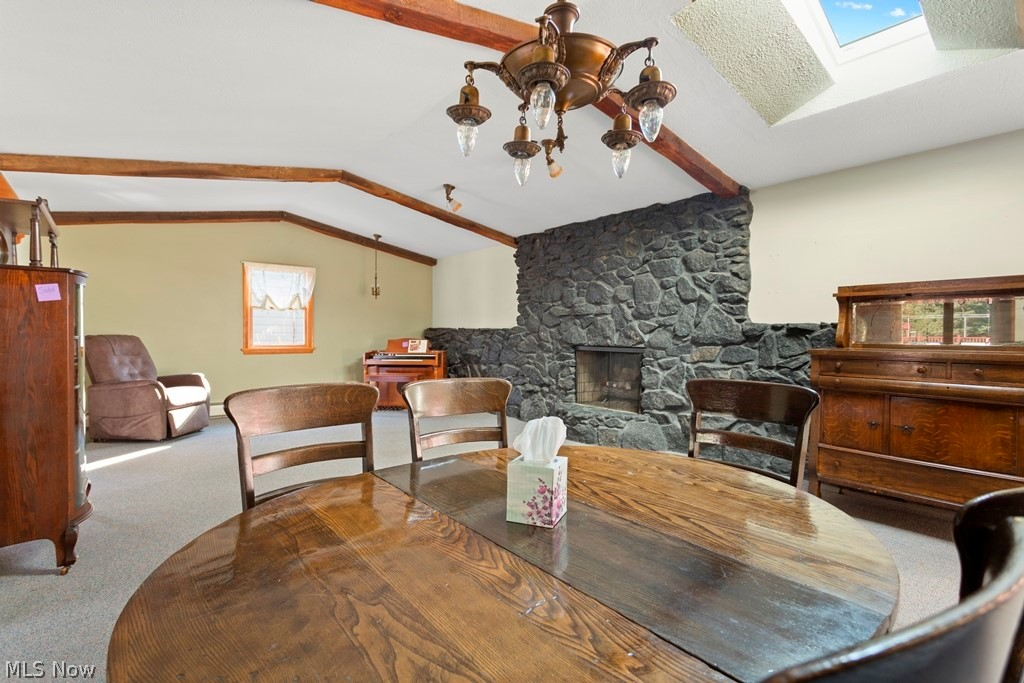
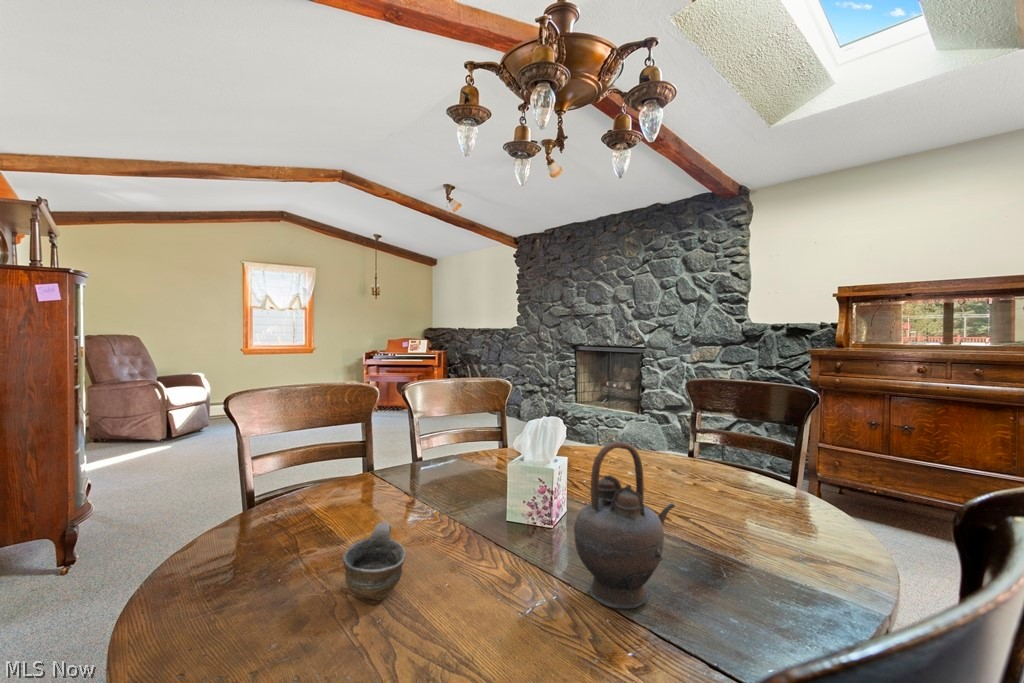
+ cup [342,521,407,601]
+ teapot [573,440,676,610]
